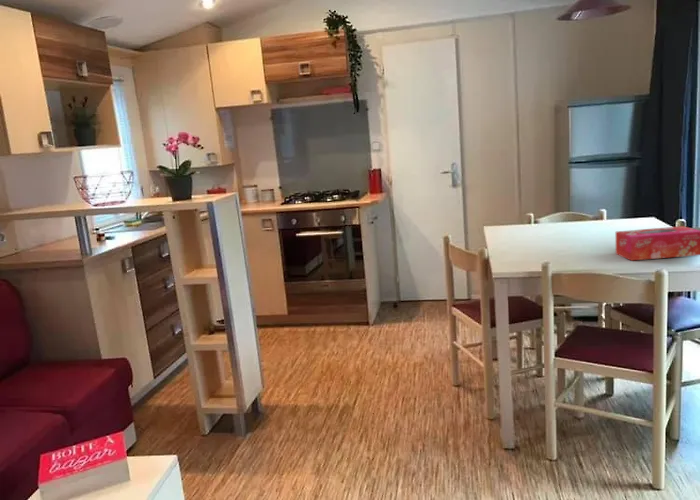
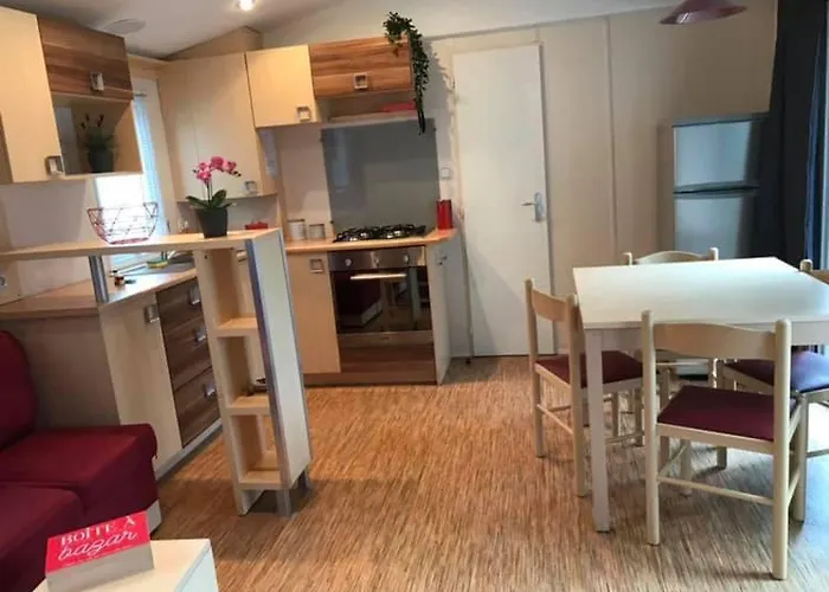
- tissue box [615,225,700,262]
